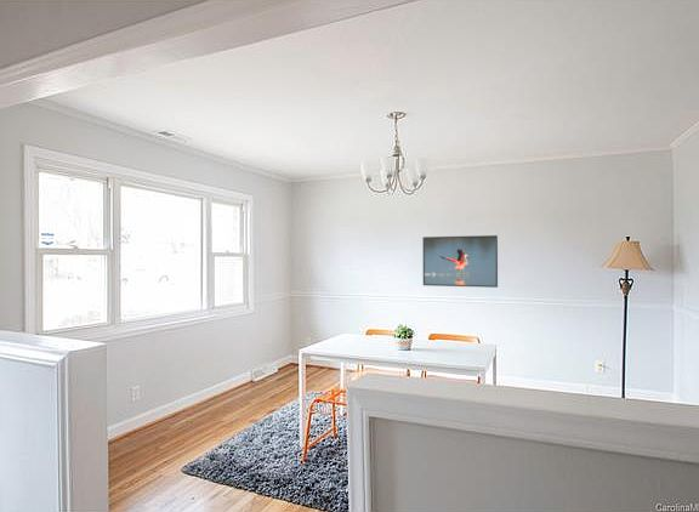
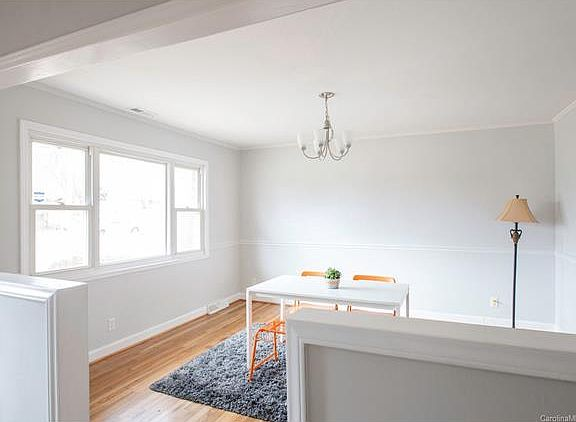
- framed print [421,234,499,289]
